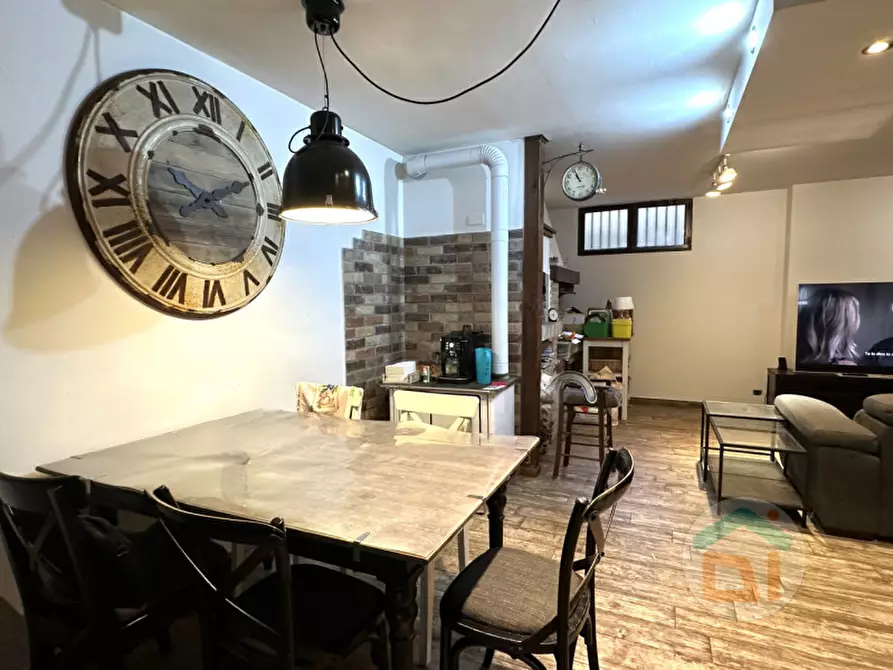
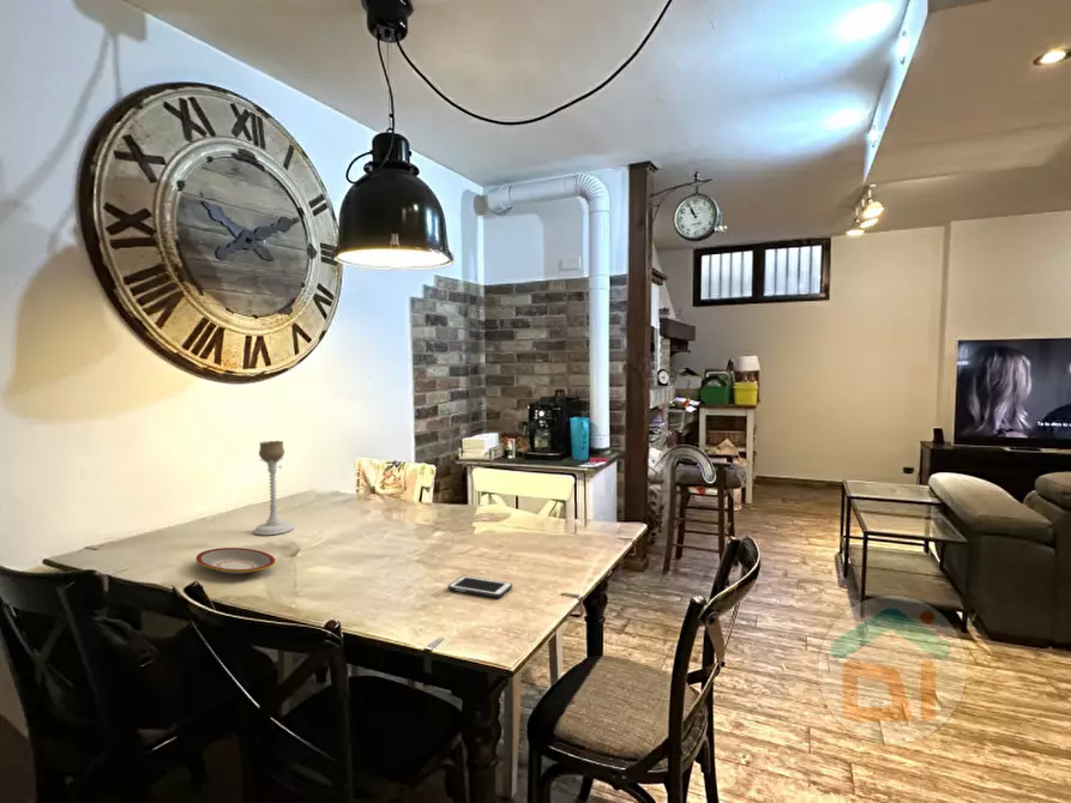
+ plate [195,547,276,575]
+ candle holder [252,440,295,536]
+ cell phone [447,575,513,598]
